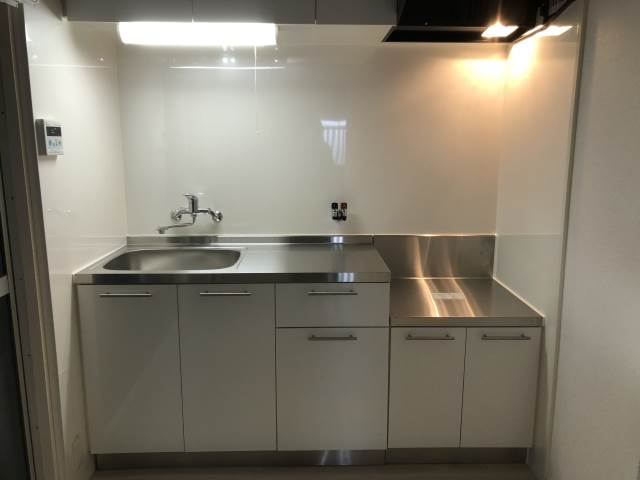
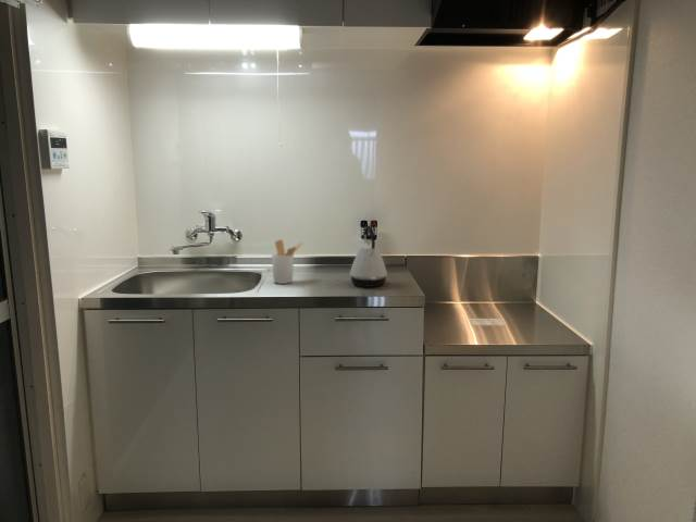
+ utensil holder [271,238,304,285]
+ kettle [349,224,388,288]
